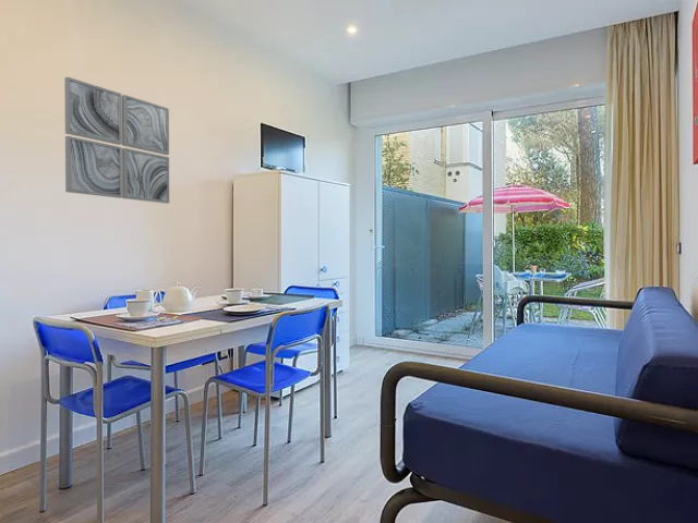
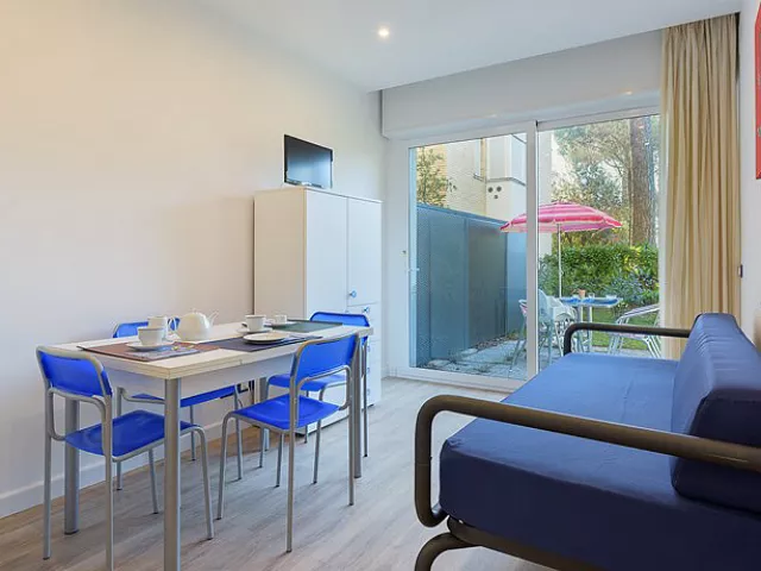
- wall art [63,76,170,205]
